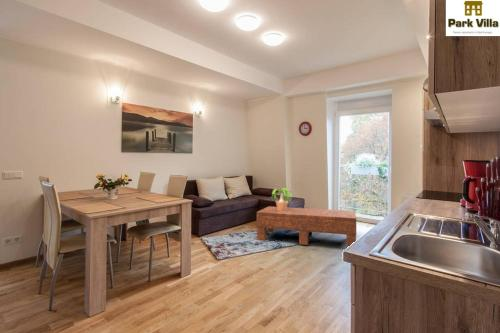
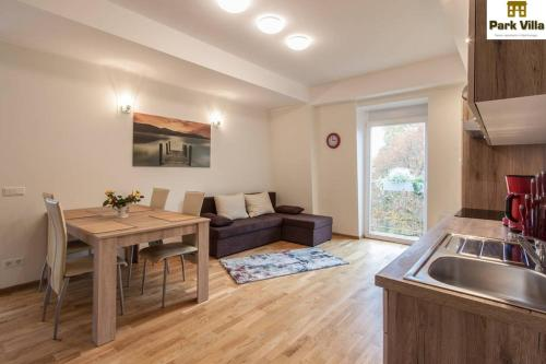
- coffee table [256,205,357,248]
- potted plant [271,187,293,211]
